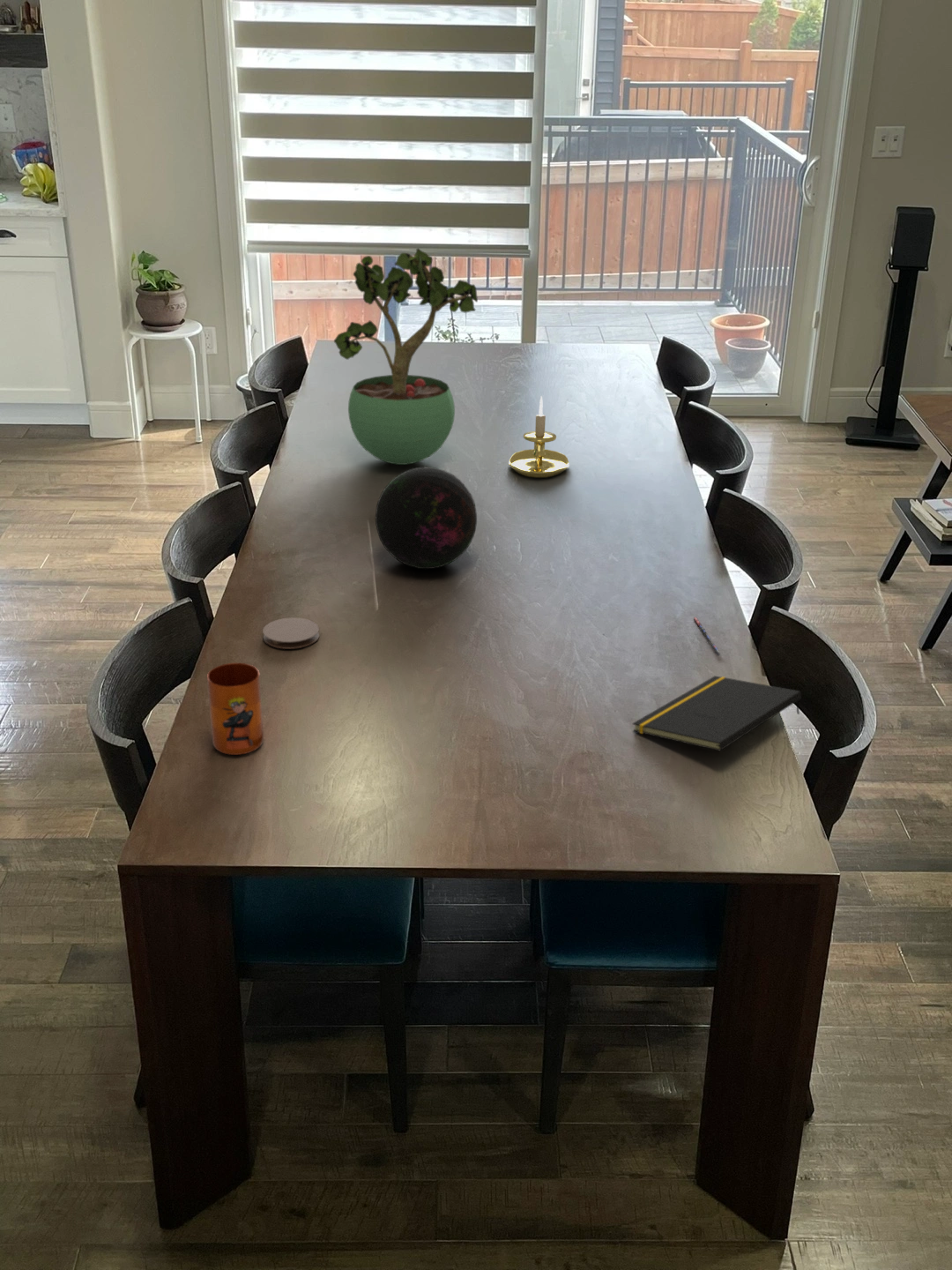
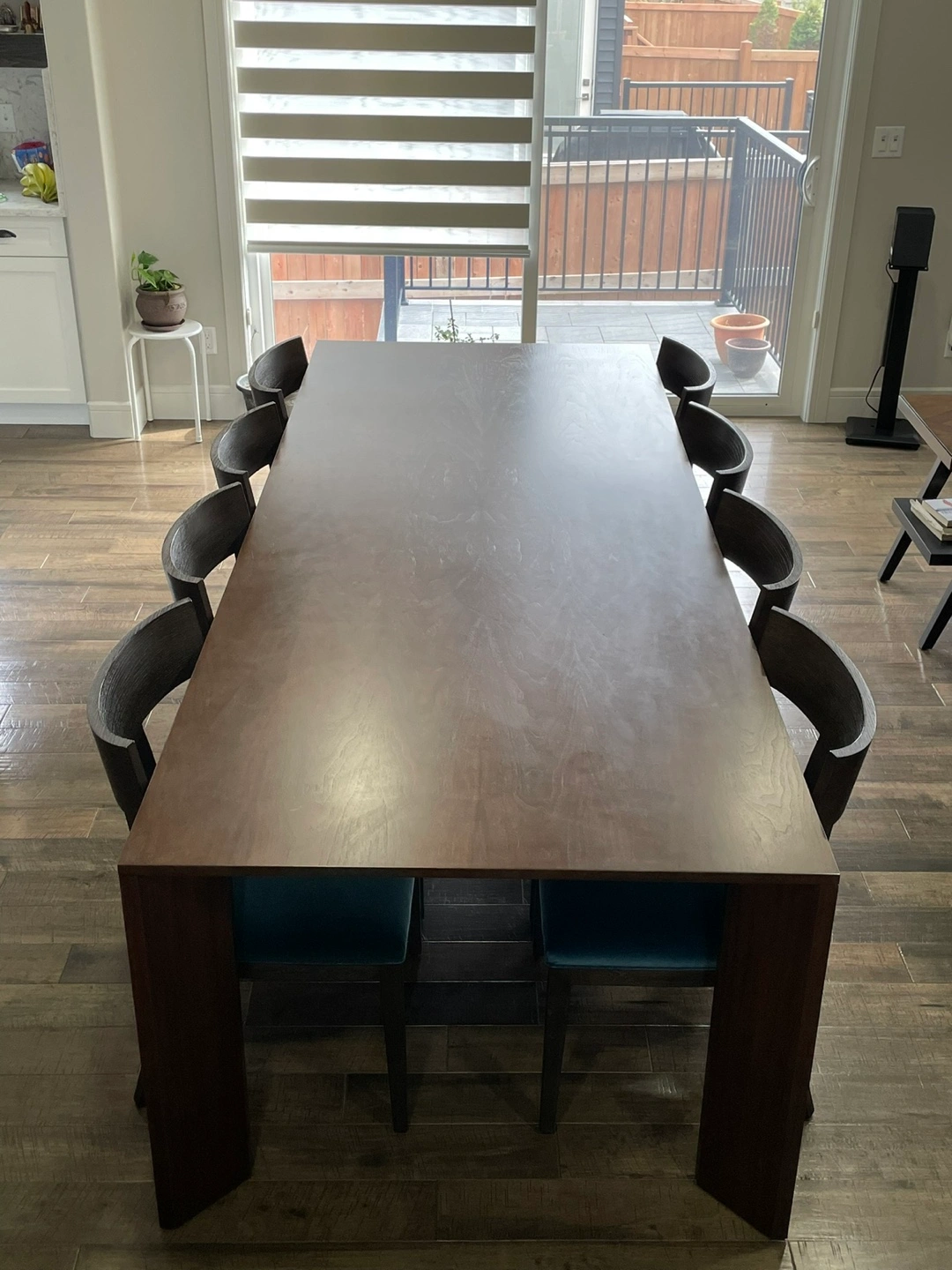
- mug [206,662,264,756]
- coaster [262,616,320,650]
- candle holder [508,395,569,479]
- decorative orb [375,467,478,570]
- pen [693,616,721,654]
- potted plant [333,248,479,466]
- notepad [632,675,802,752]
